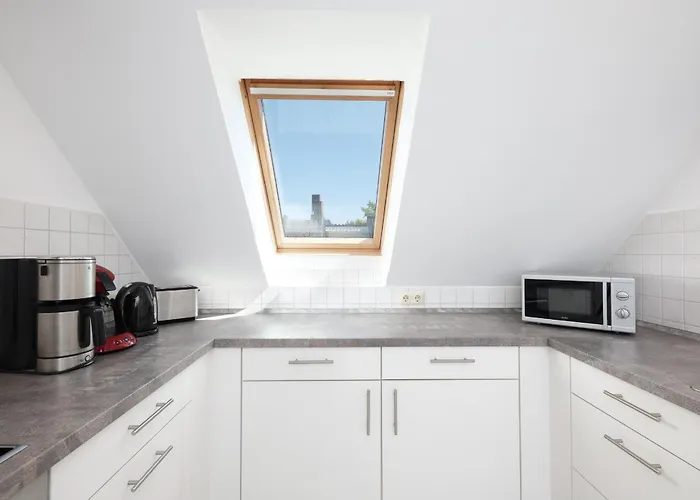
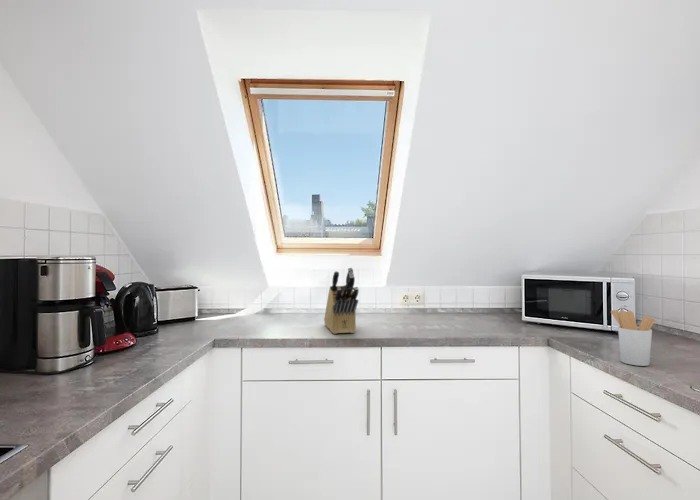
+ knife block [323,267,360,335]
+ utensil holder [610,309,656,367]
